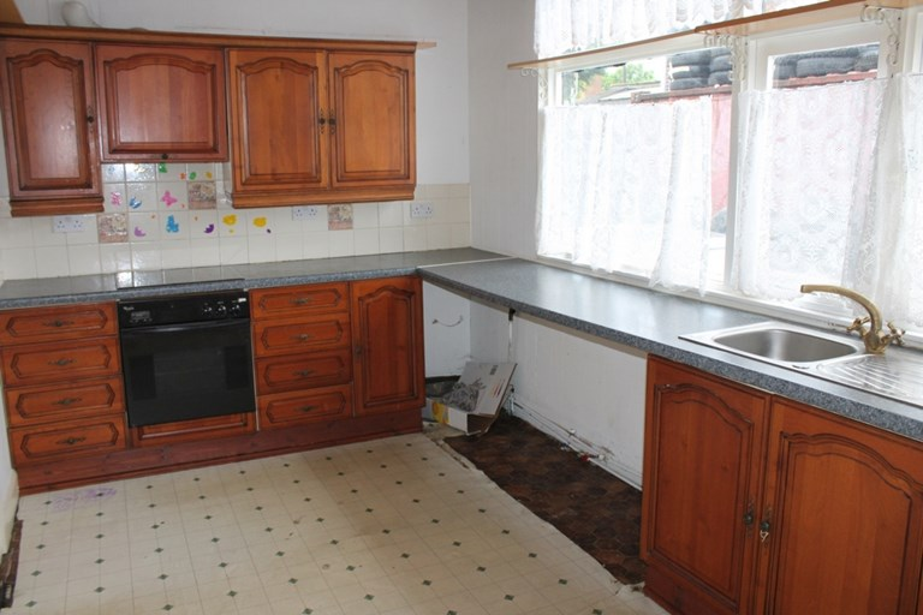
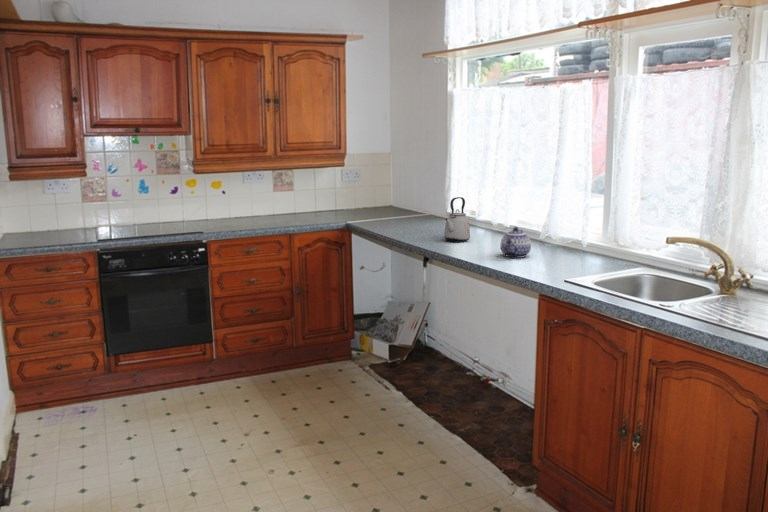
+ teapot [500,226,532,259]
+ kettle [443,196,471,243]
